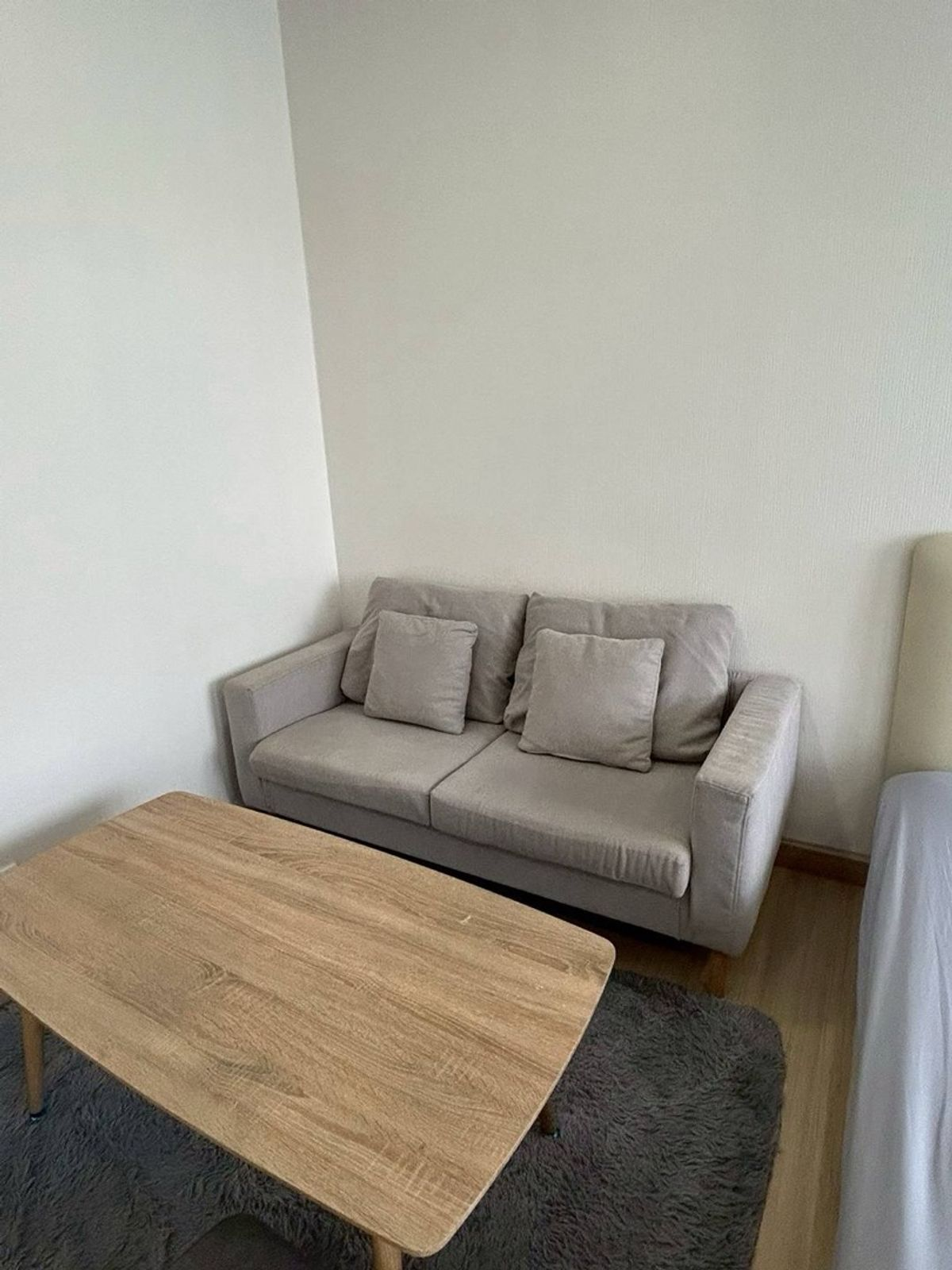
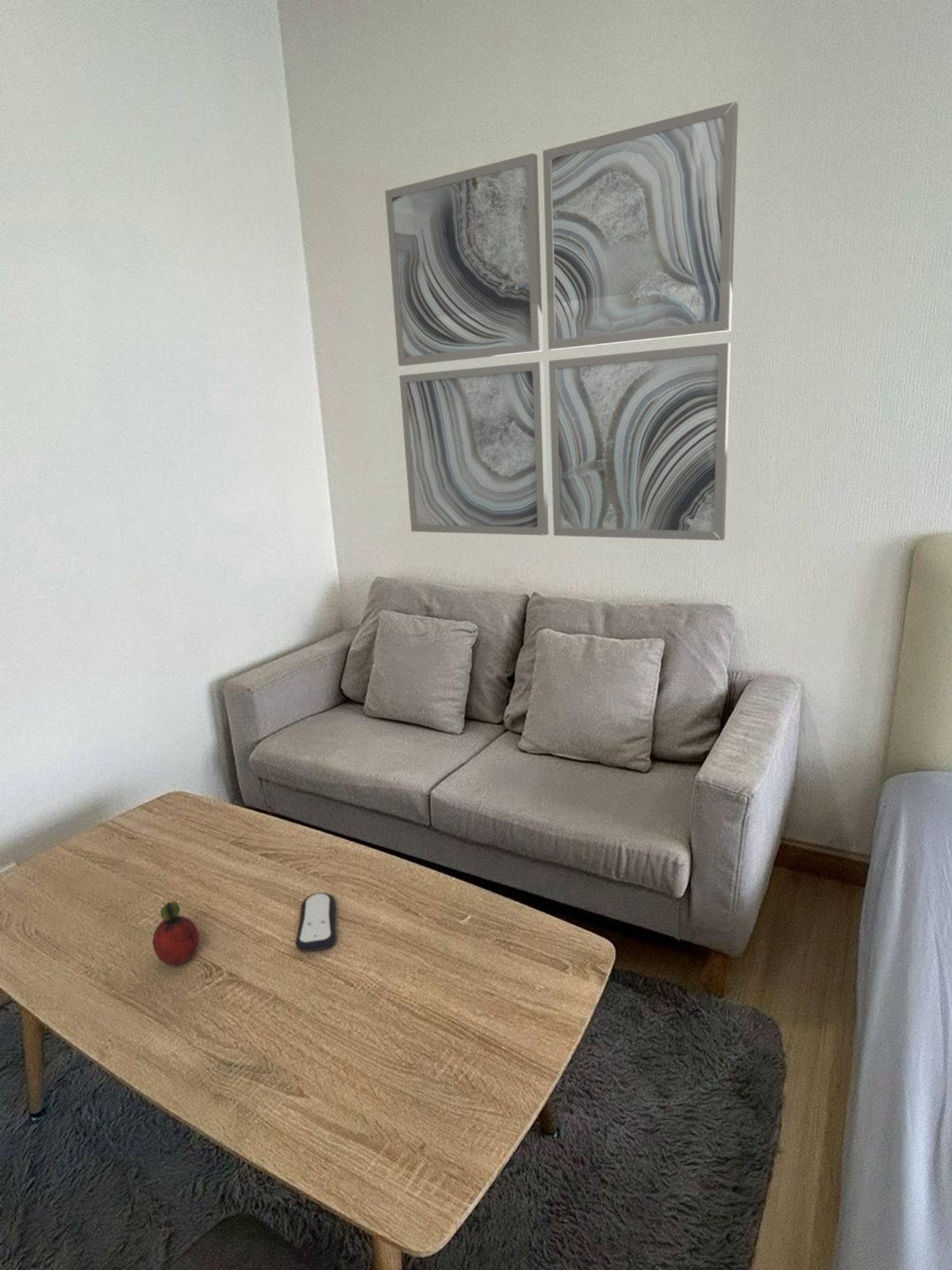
+ fruit [152,901,200,967]
+ remote control [294,892,337,952]
+ wall art [384,101,739,541]
